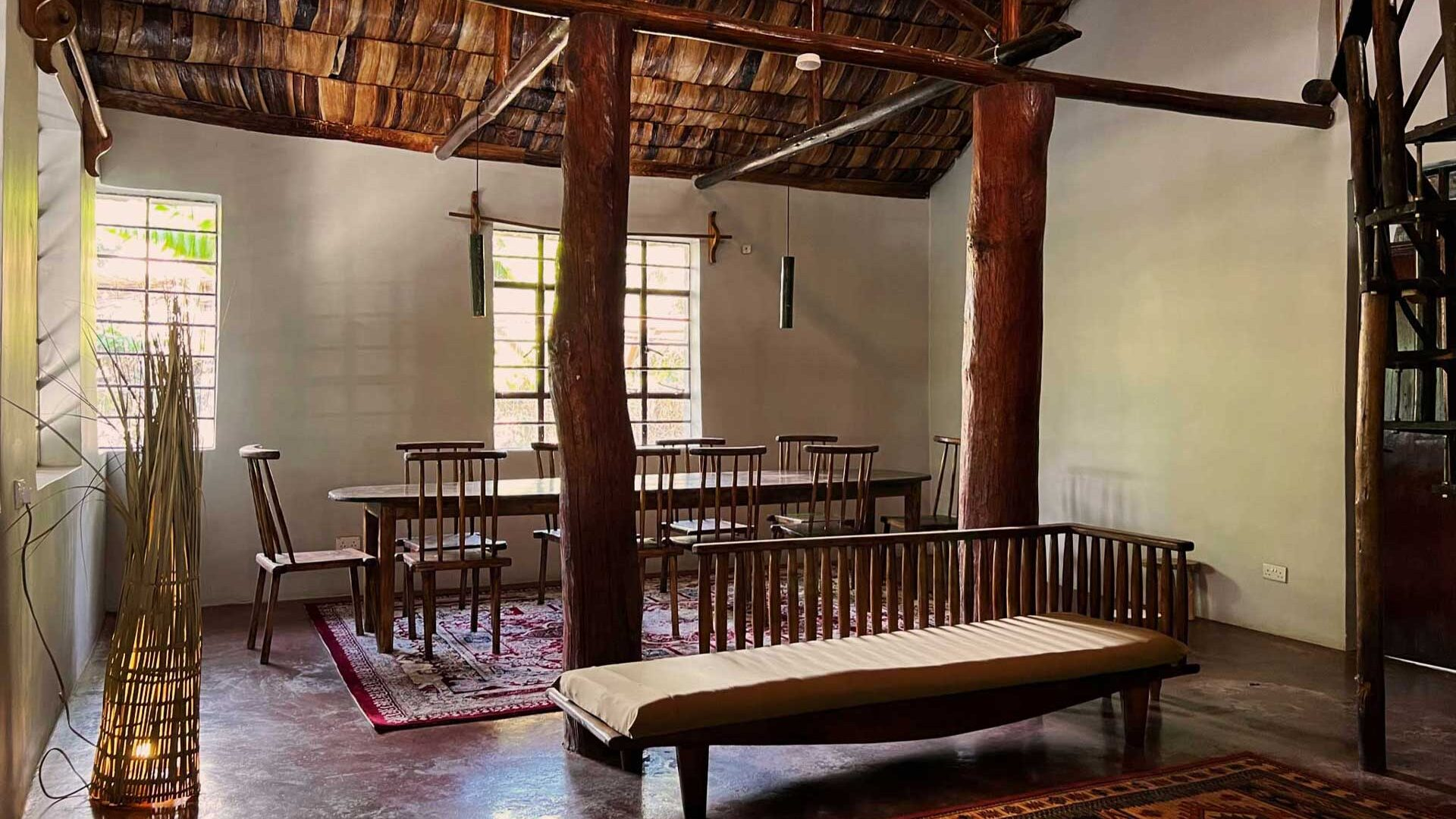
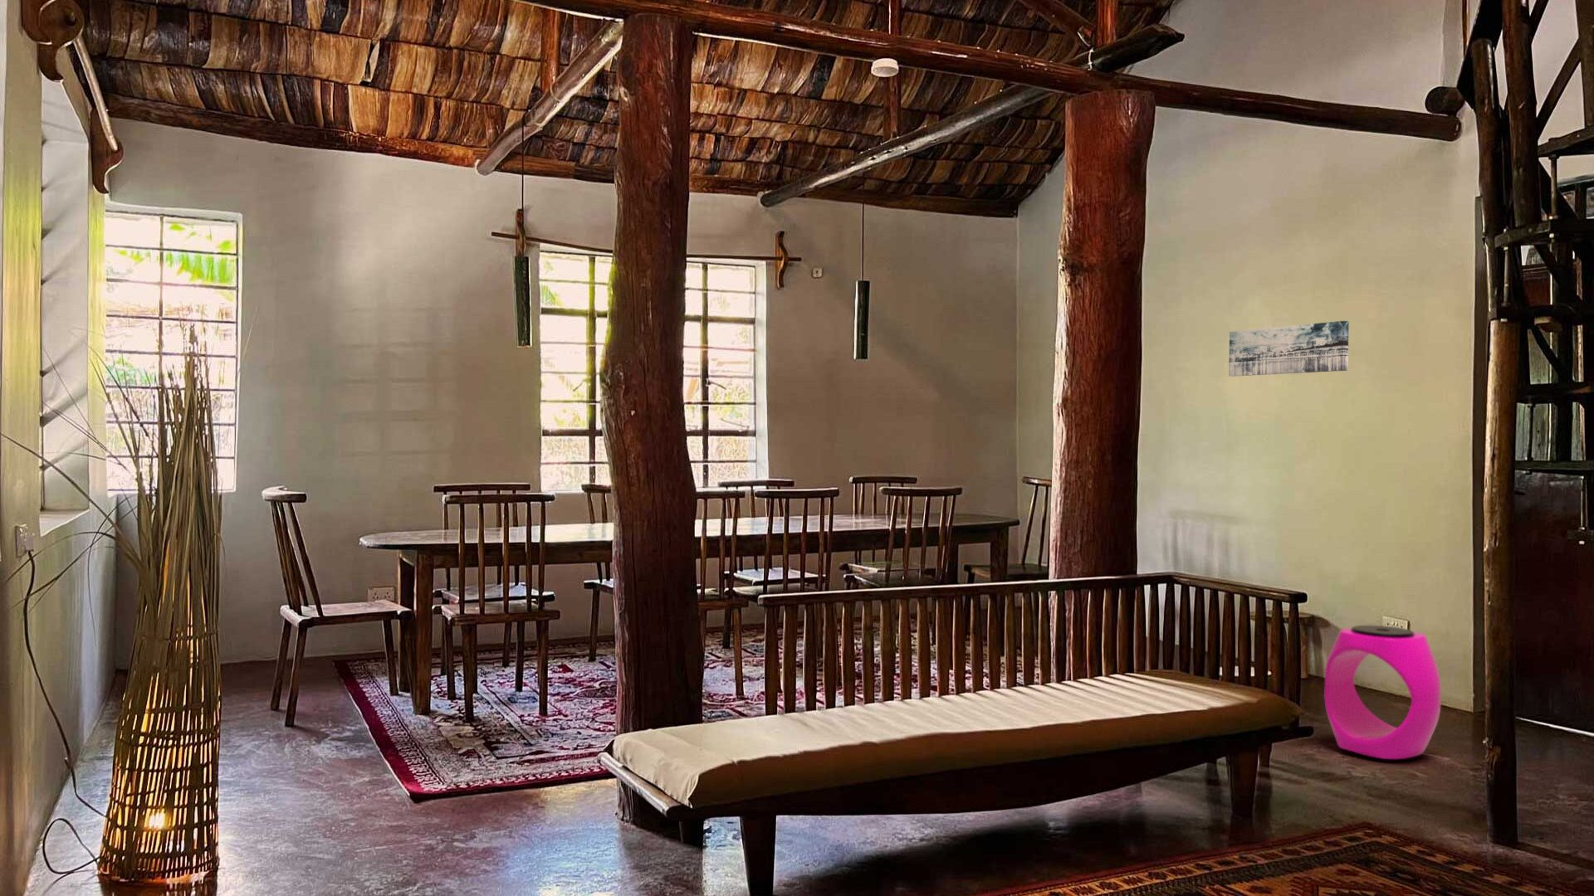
+ wall art [1228,321,1350,376]
+ stool [1325,625,1442,760]
